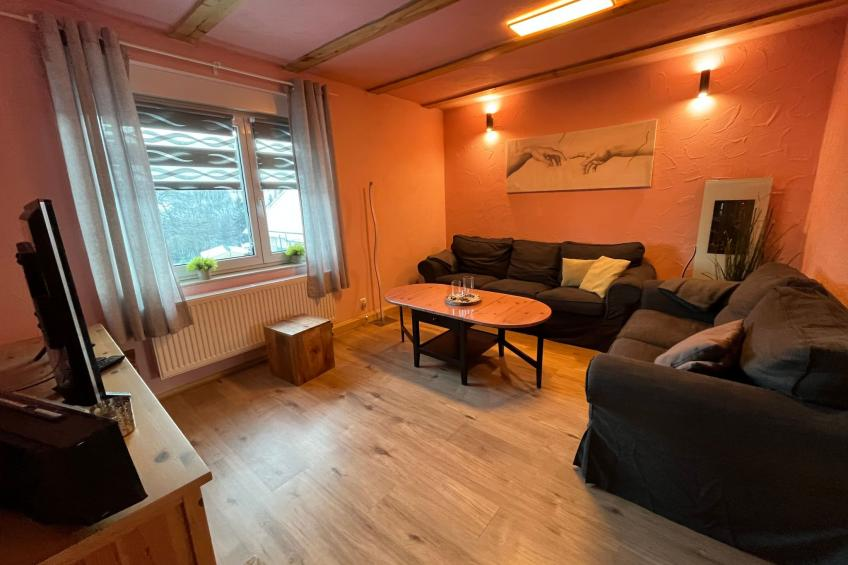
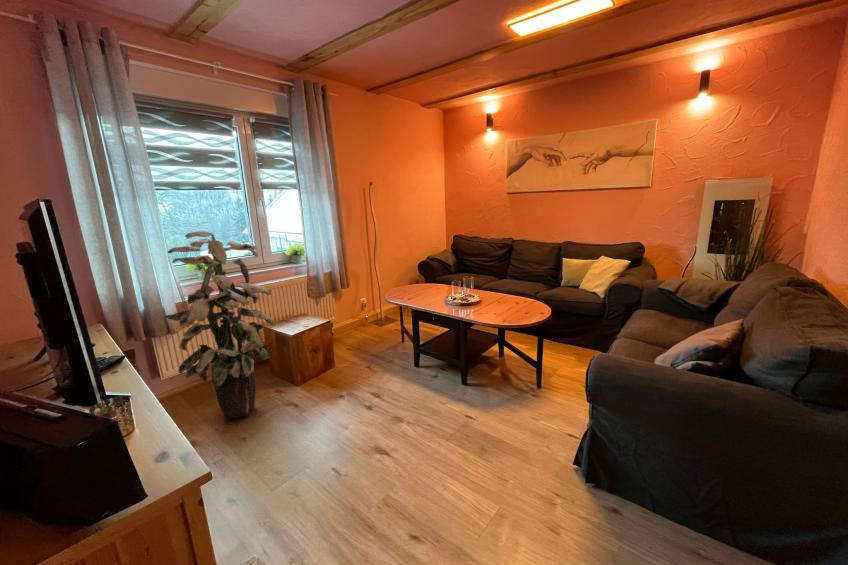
+ indoor plant [162,230,275,420]
